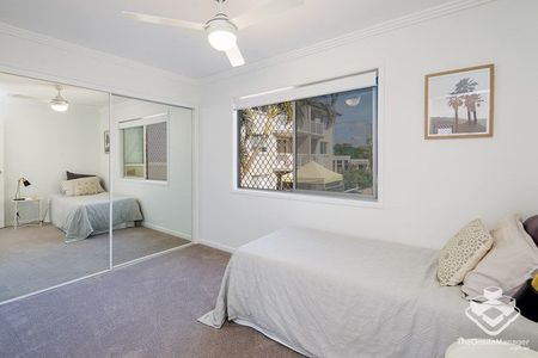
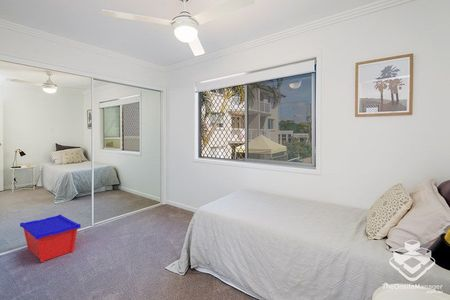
+ storage bin [19,214,82,263]
